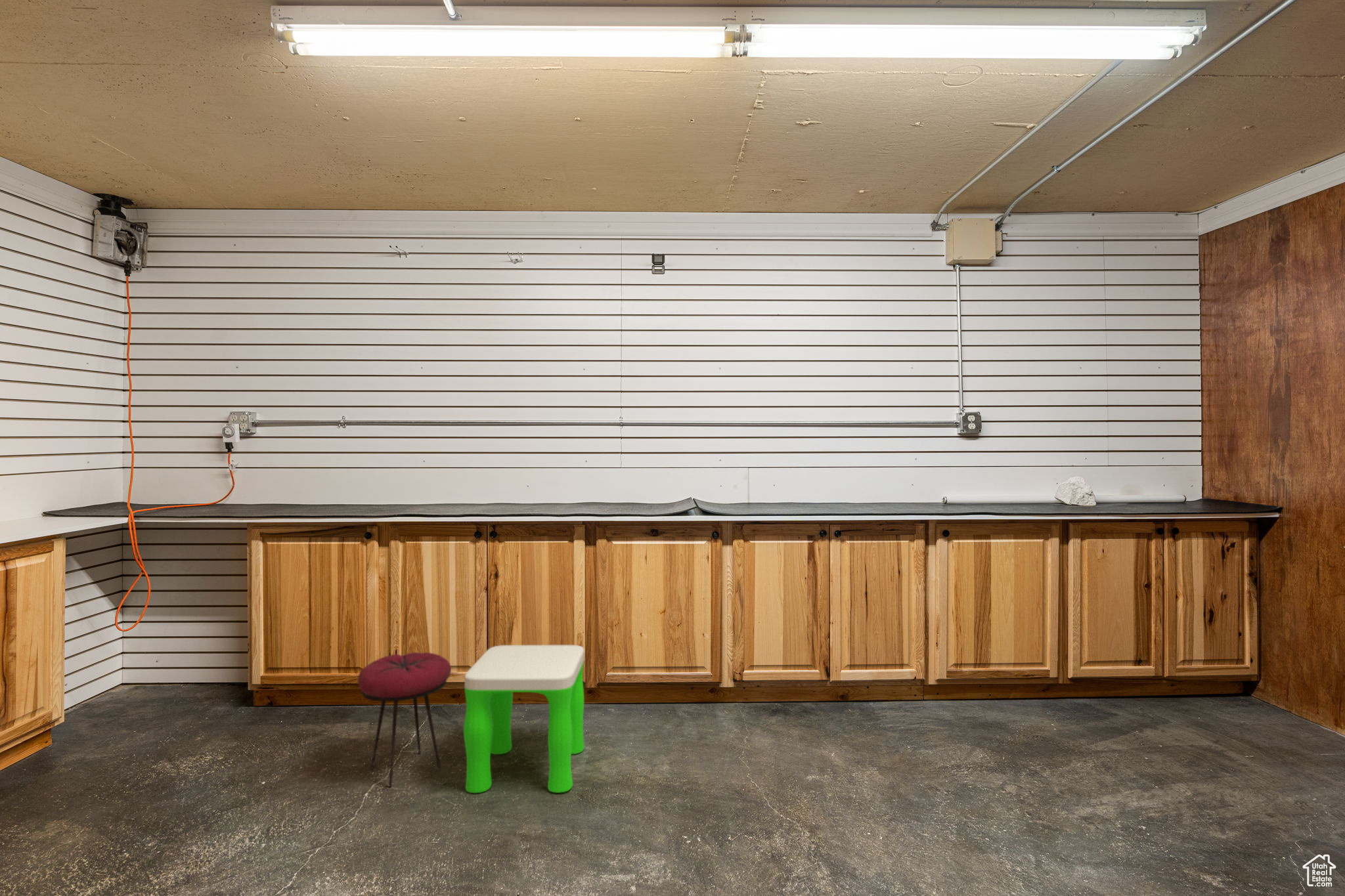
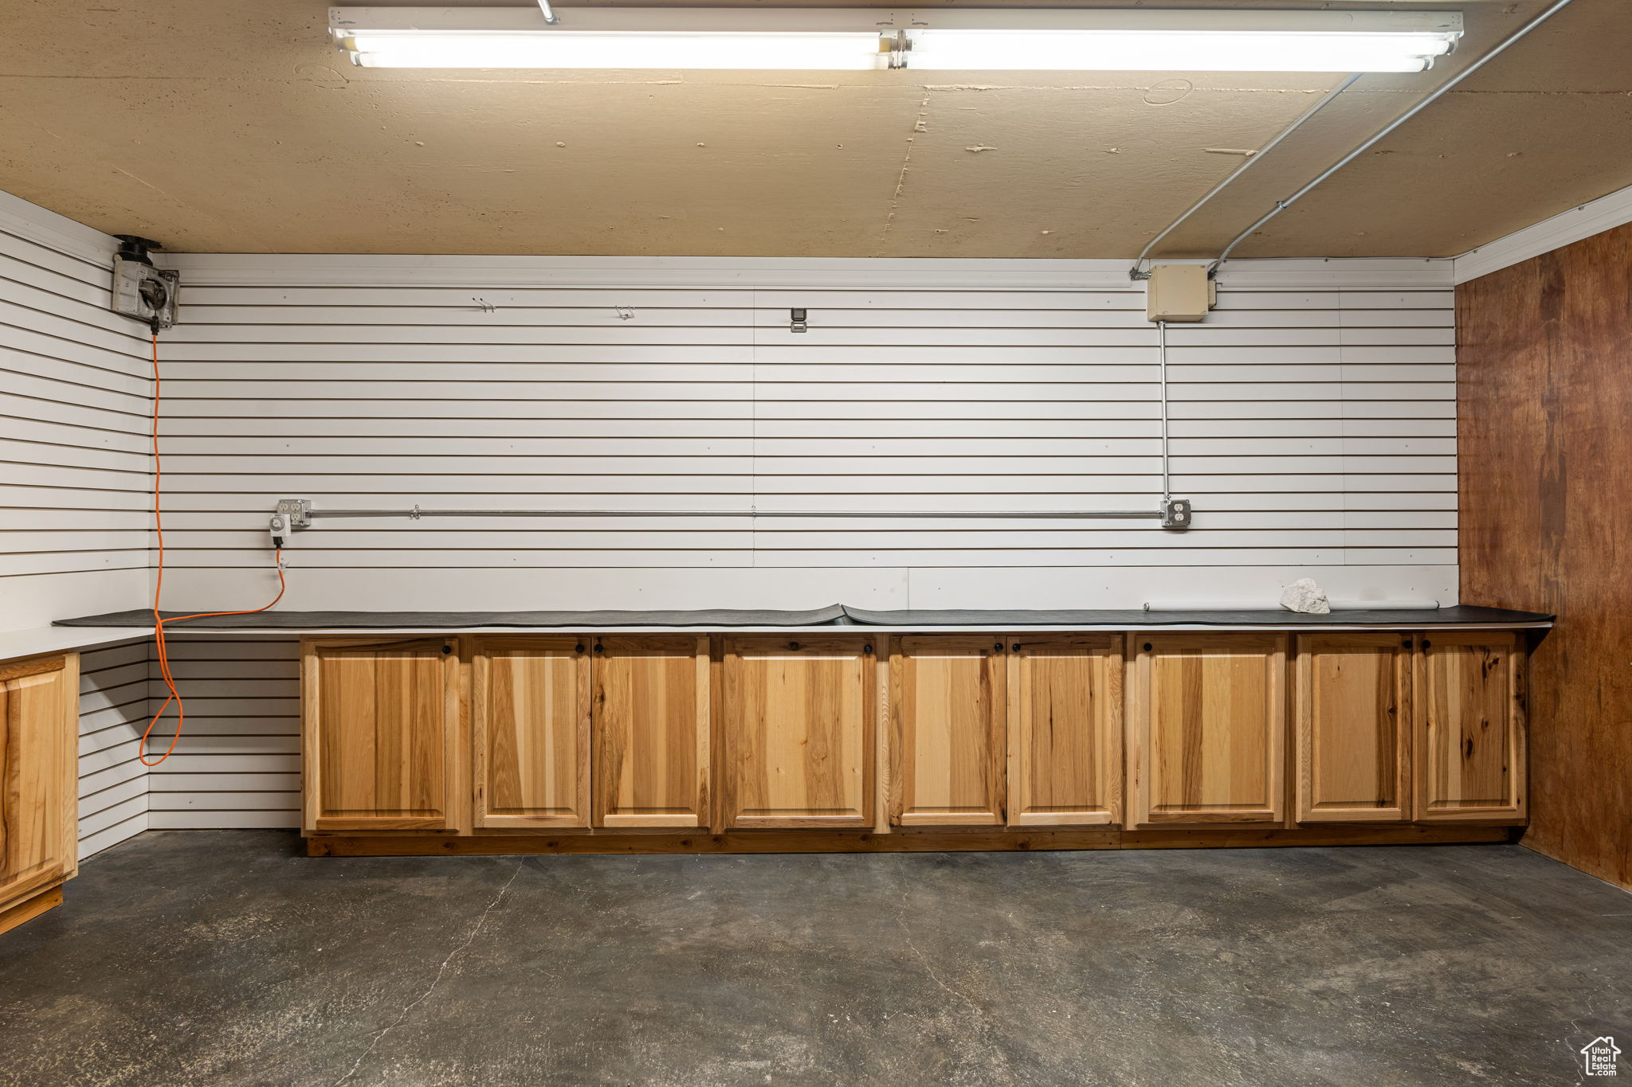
- stool [463,645,585,794]
- stool [357,652,452,788]
